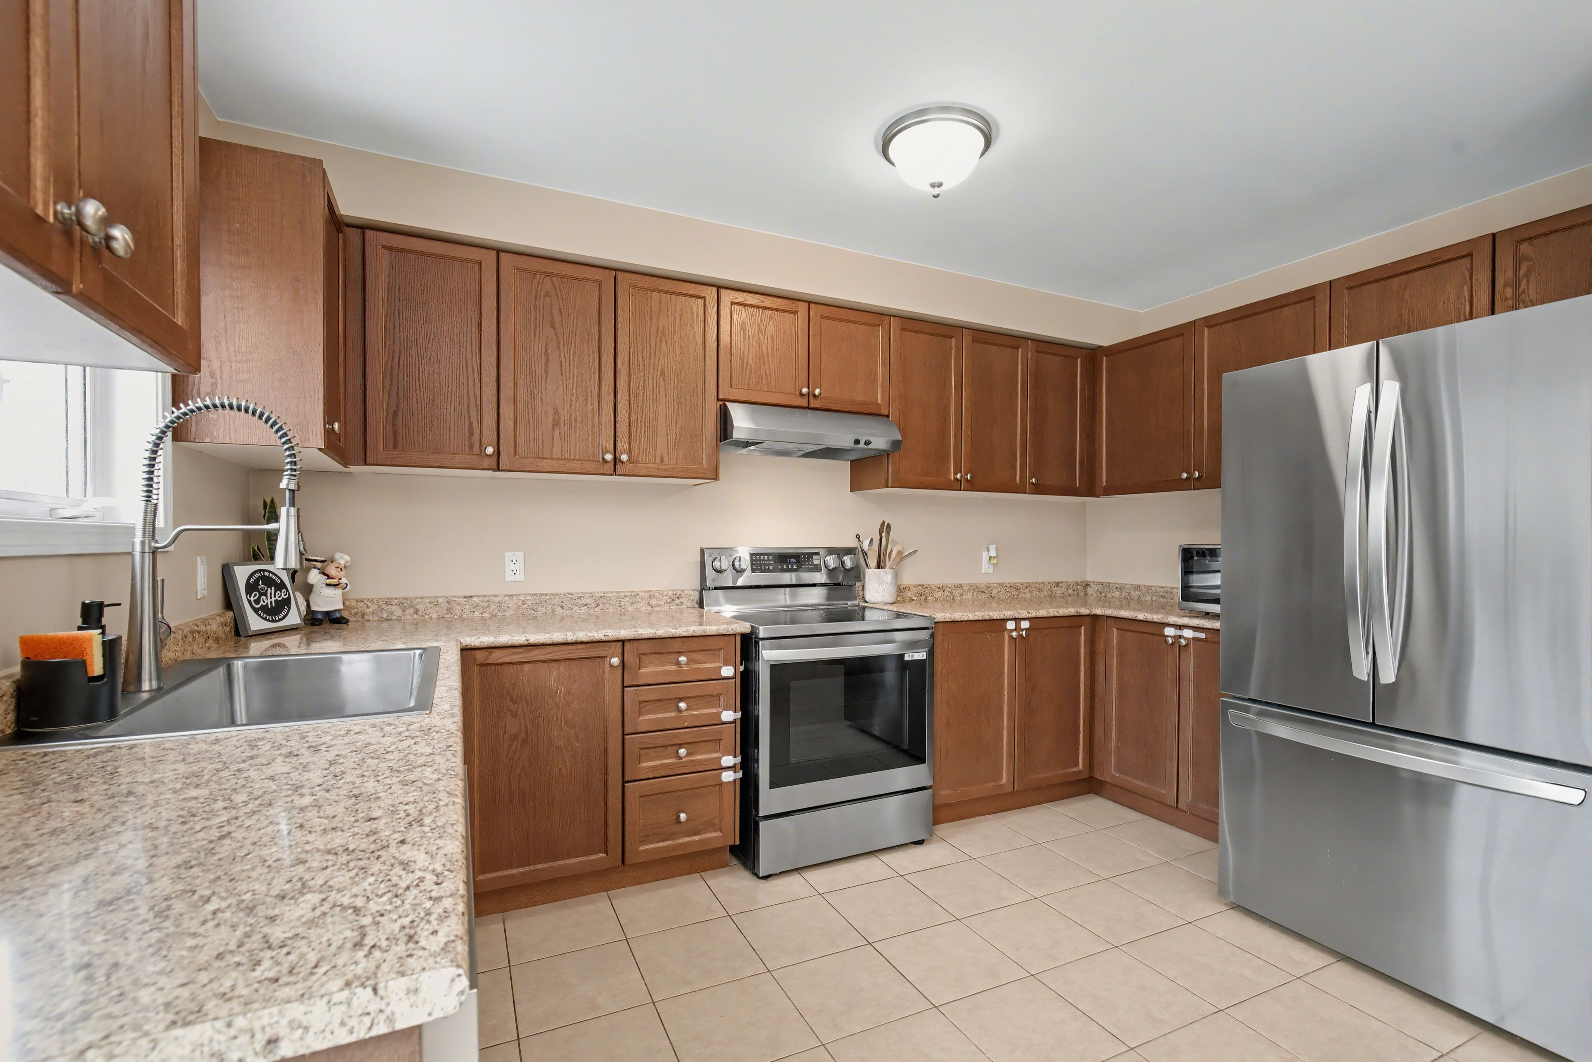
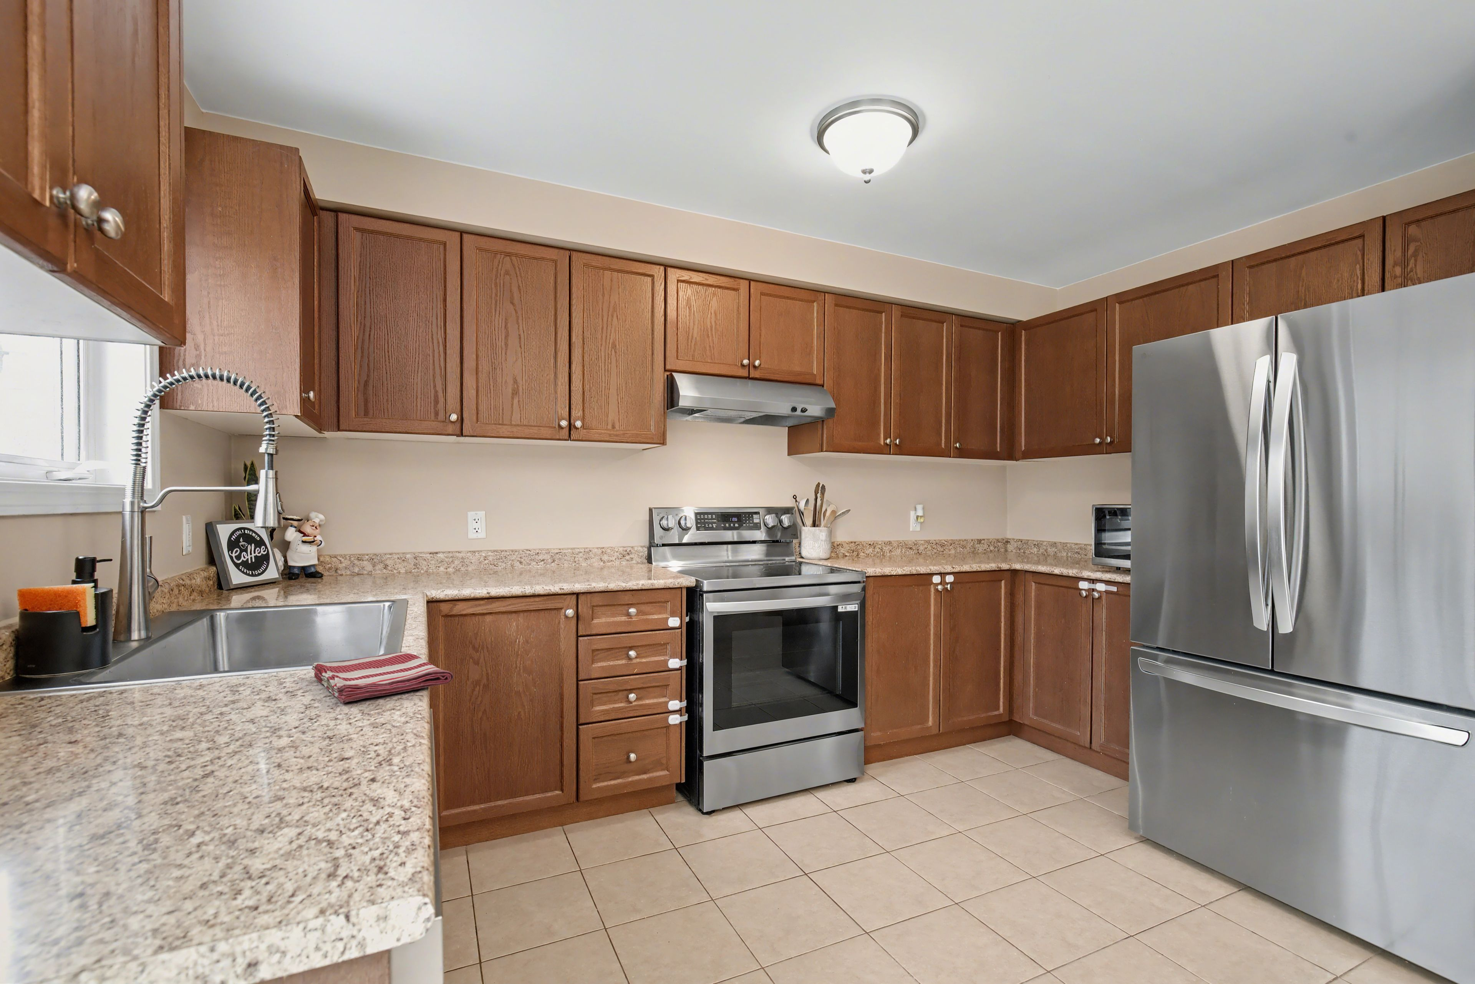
+ dish towel [312,651,454,704]
